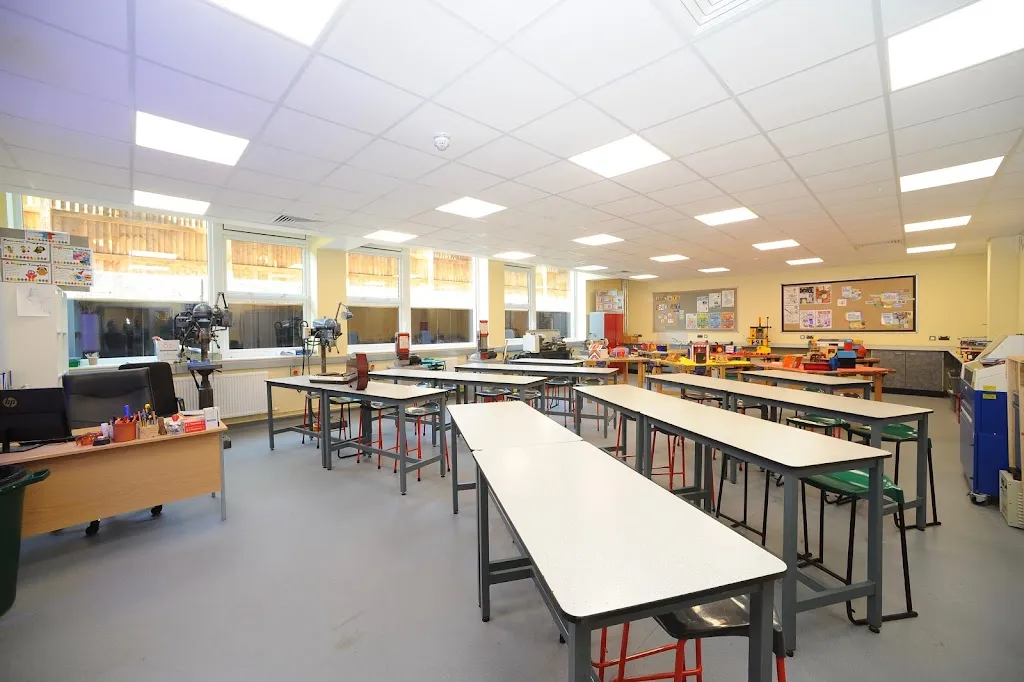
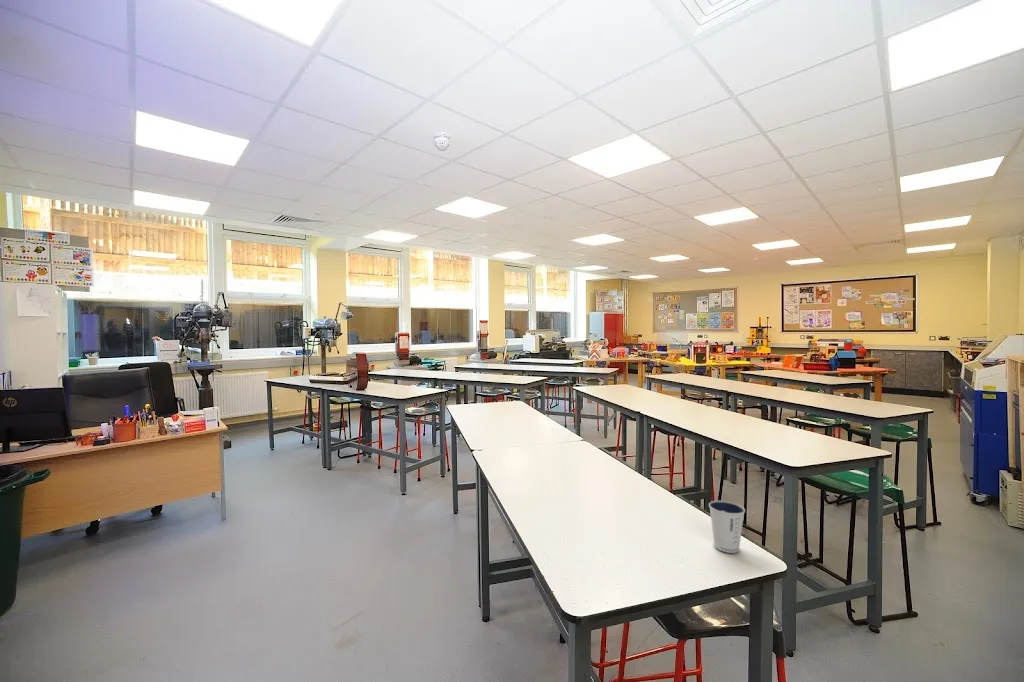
+ dixie cup [708,499,746,554]
